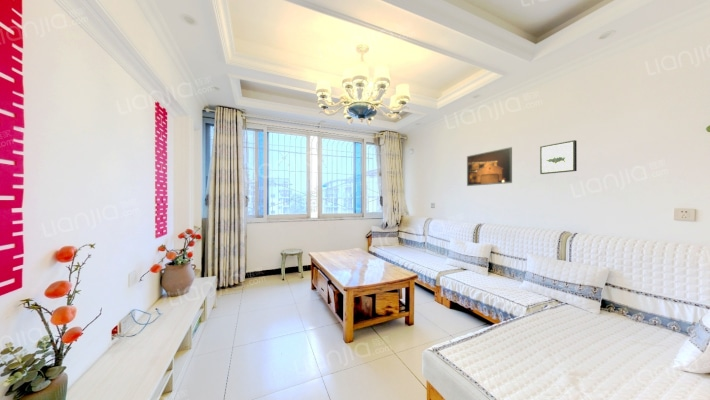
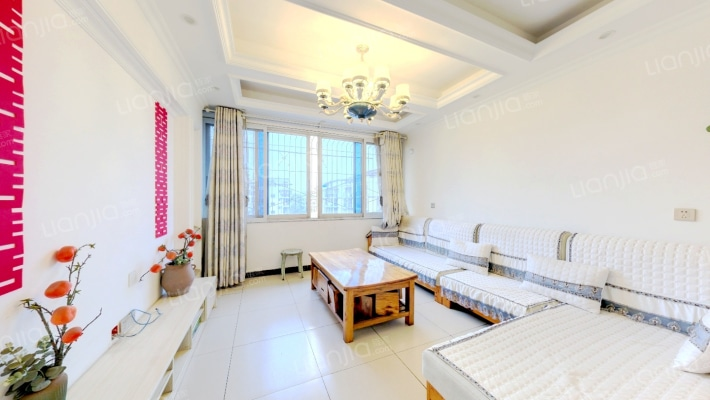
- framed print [466,146,513,187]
- wall art [539,139,578,175]
